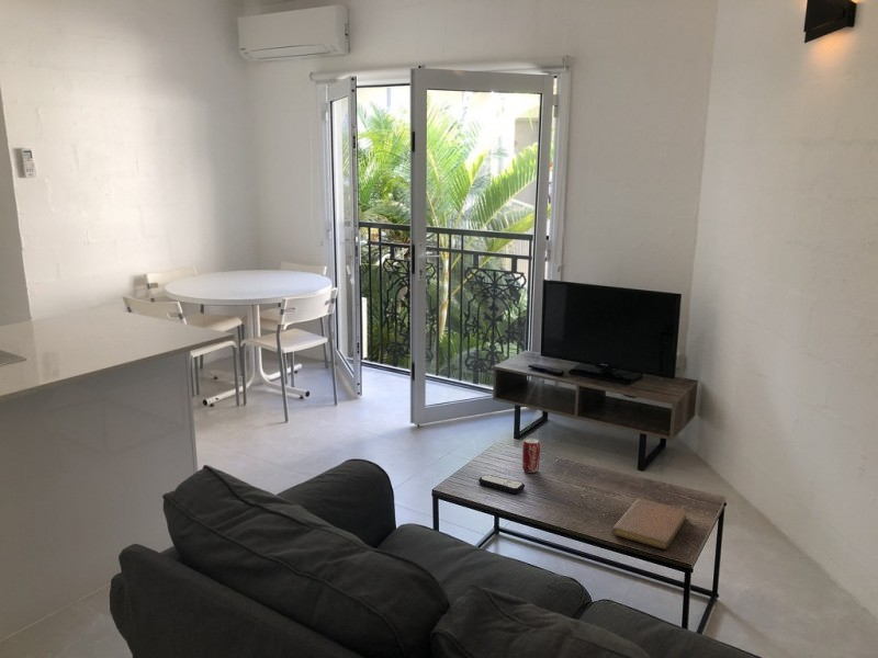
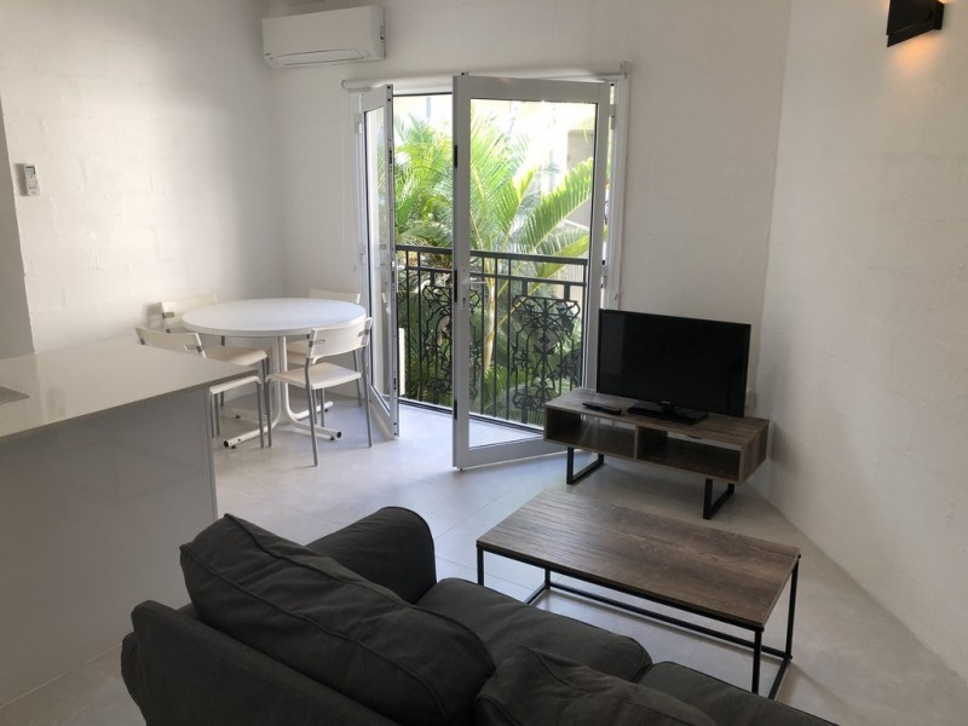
- notebook [611,498,688,551]
- beverage can [521,436,541,474]
- remote control [477,474,526,495]
